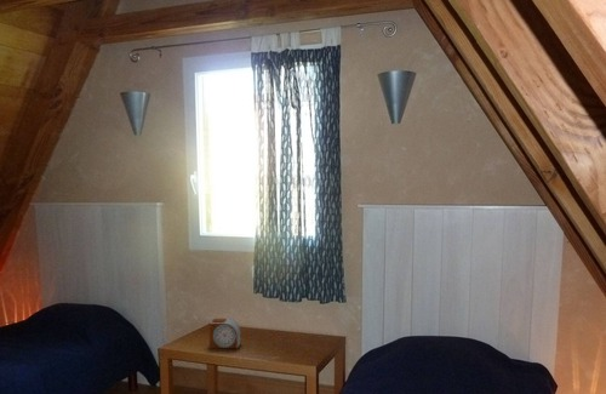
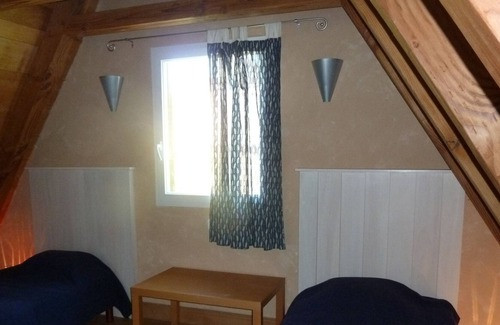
- alarm clock [207,318,241,349]
